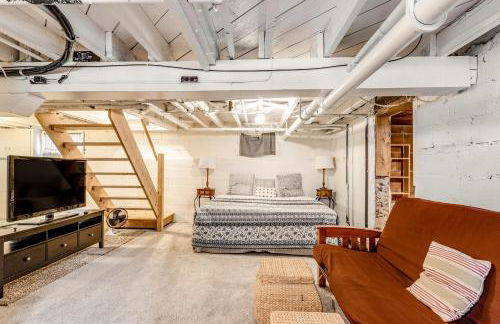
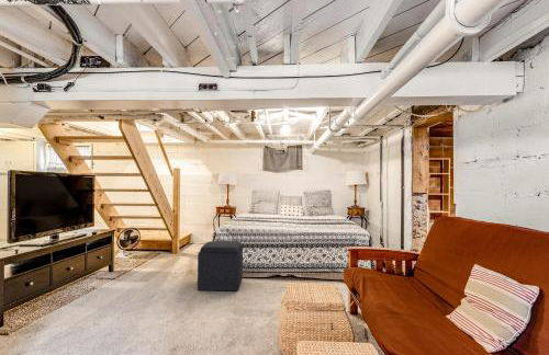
+ ottoman [197,240,244,293]
